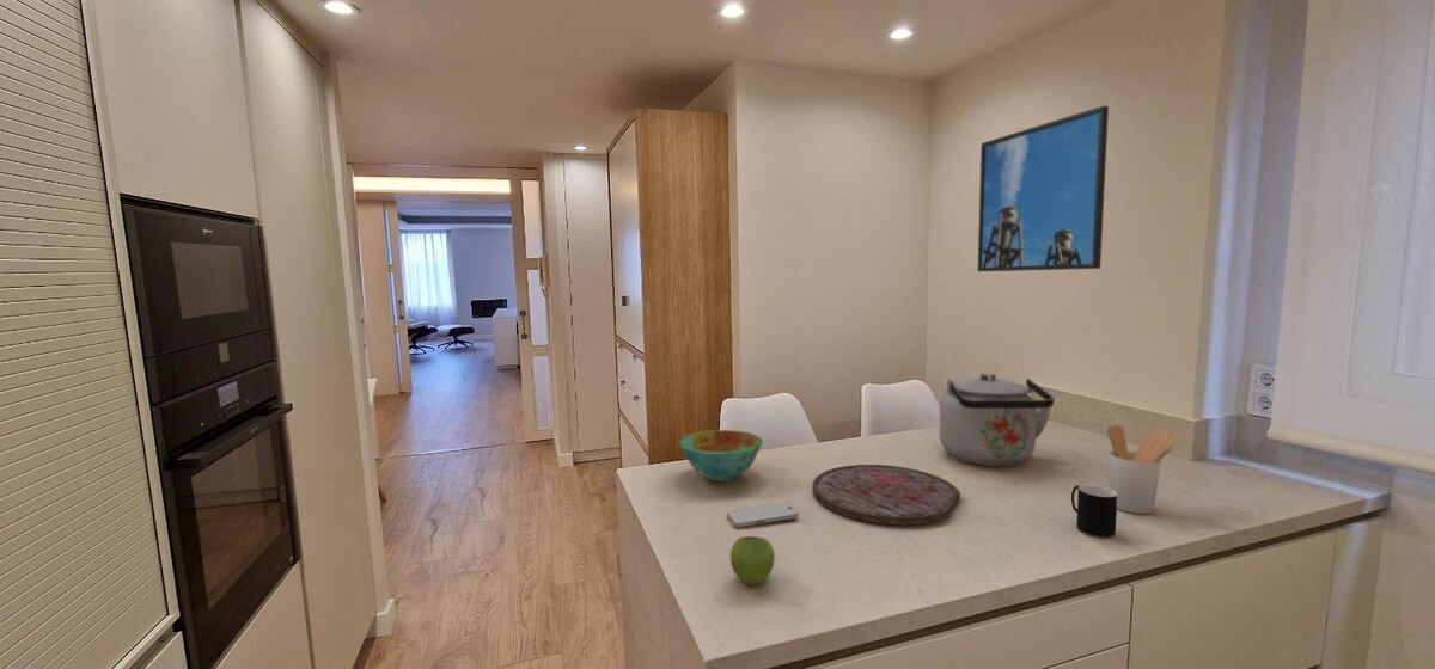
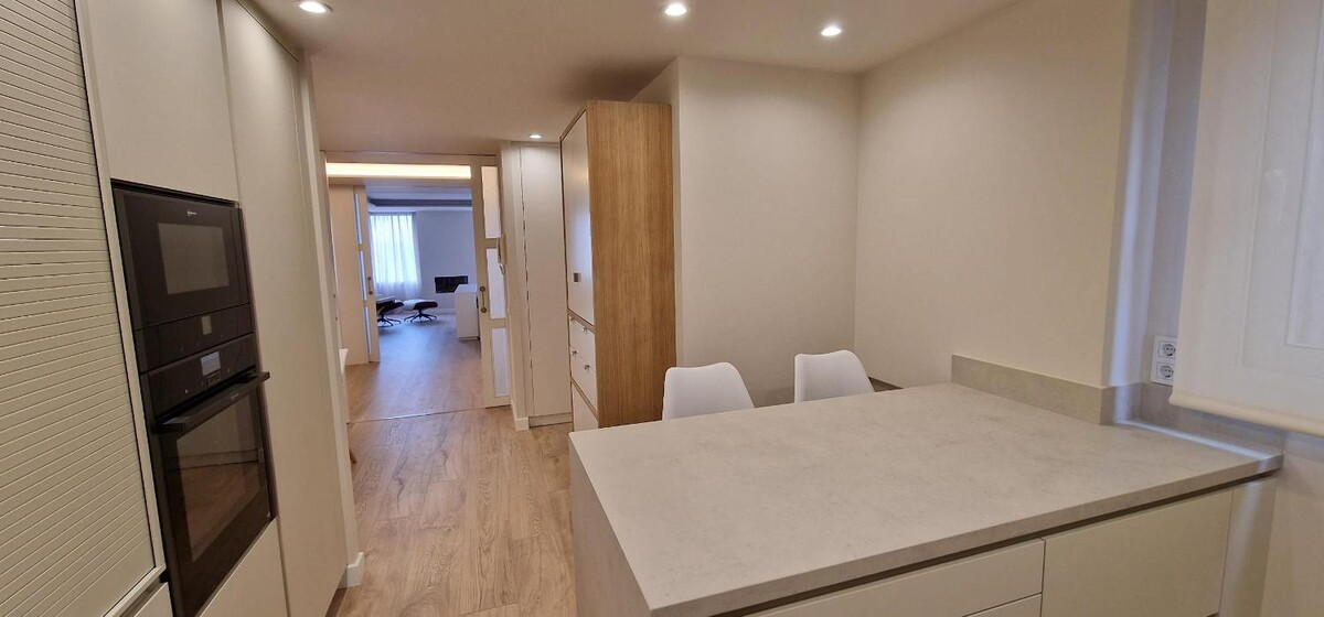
- bowl [678,429,764,483]
- kettle [939,372,1056,467]
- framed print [977,105,1110,272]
- cutting board [812,464,961,526]
- cup [1070,484,1118,538]
- fruit [729,535,776,587]
- utensil holder [1106,424,1179,515]
- smartphone [726,502,799,528]
